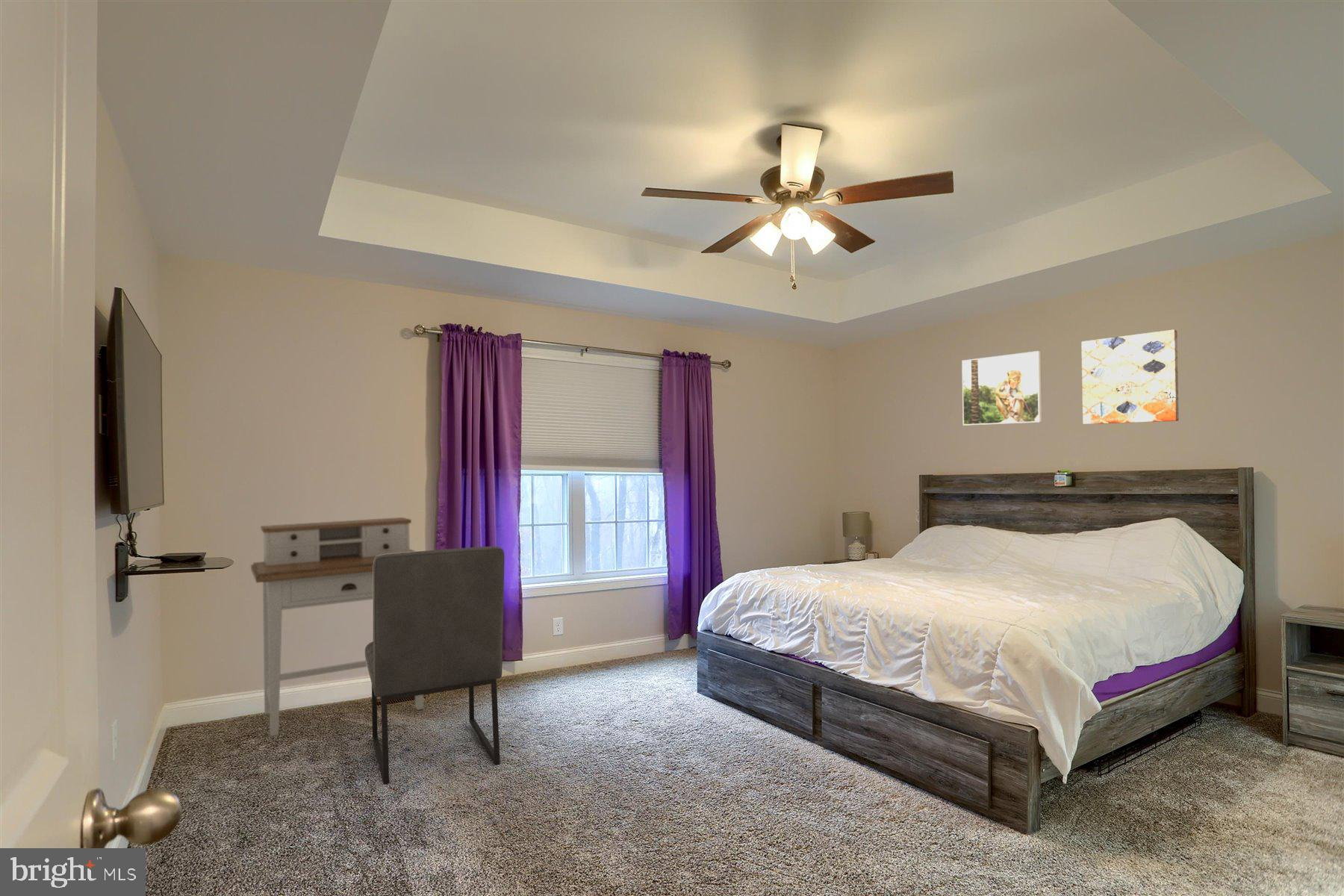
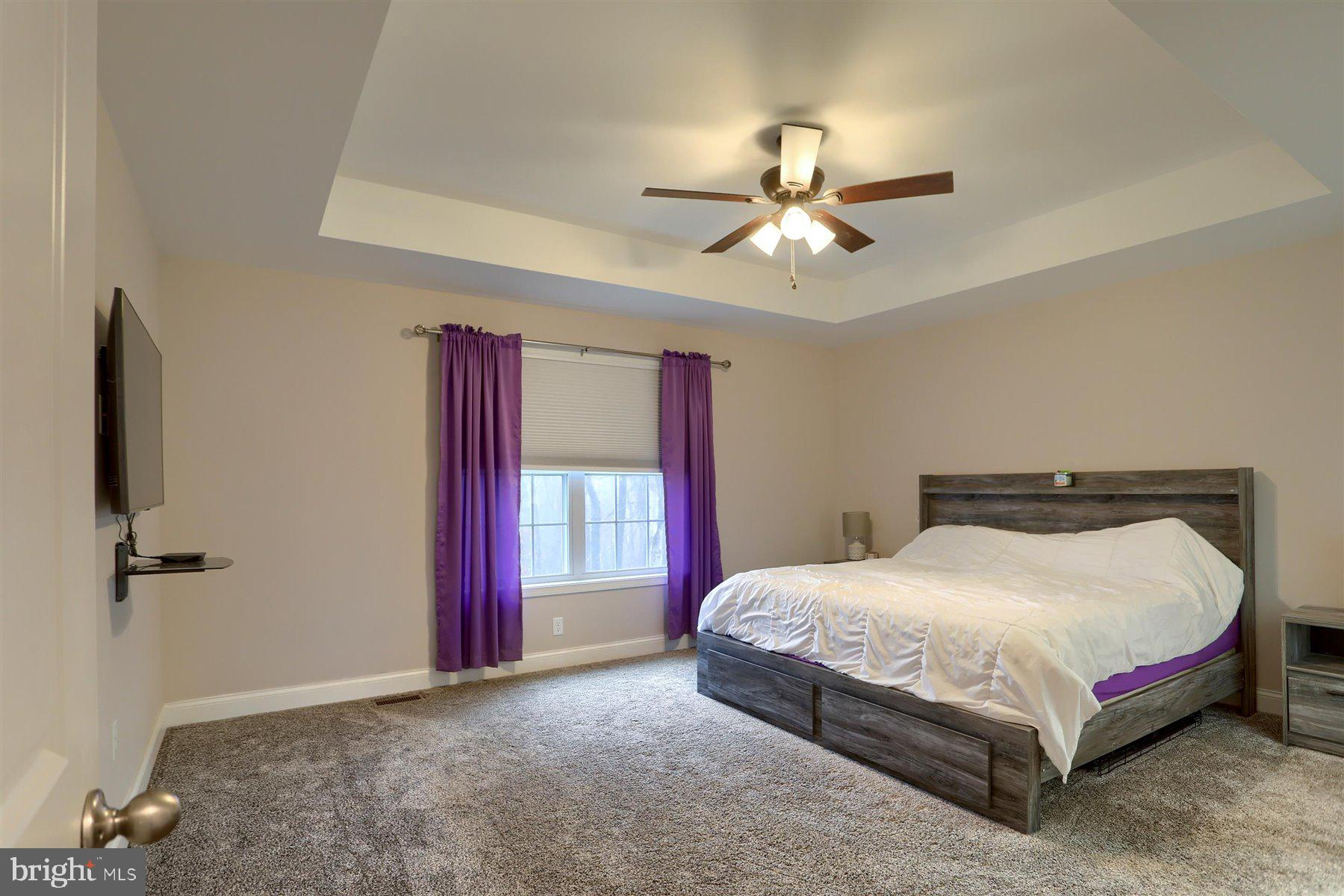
- wall art [1080,329,1179,425]
- desk [250,517,424,737]
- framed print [961,350,1042,426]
- chair [364,546,505,785]
